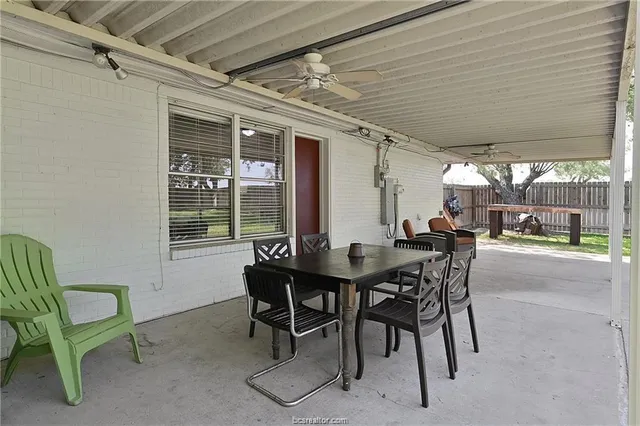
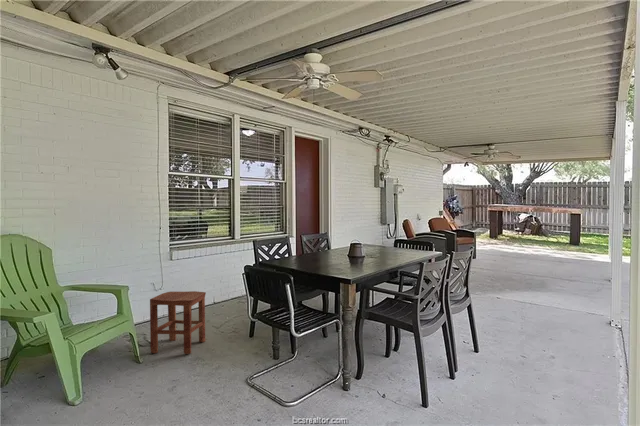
+ stool [149,290,207,355]
